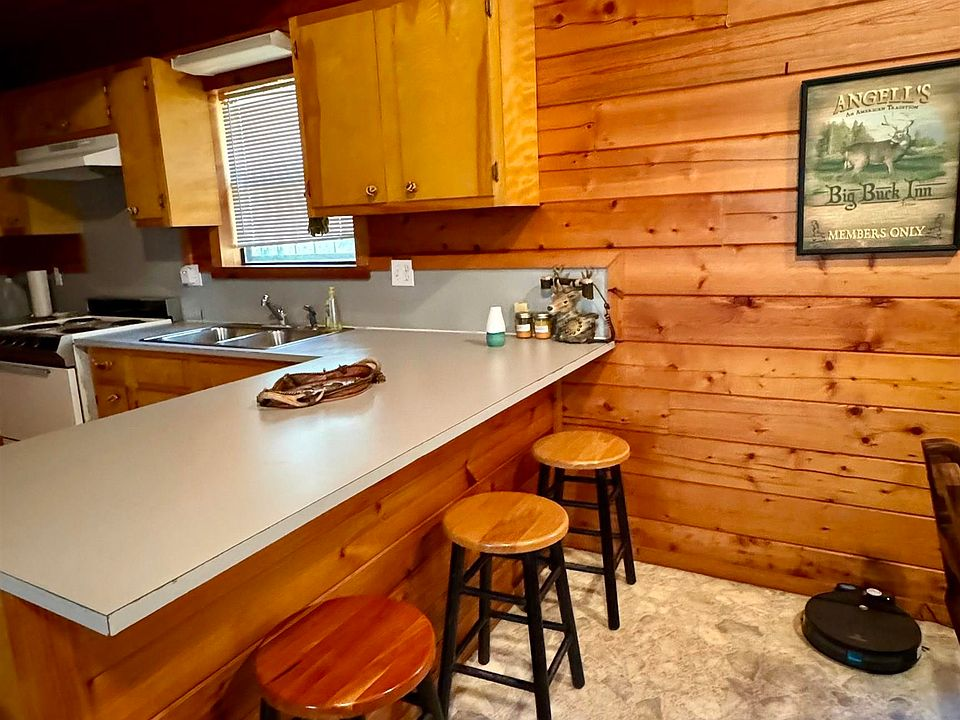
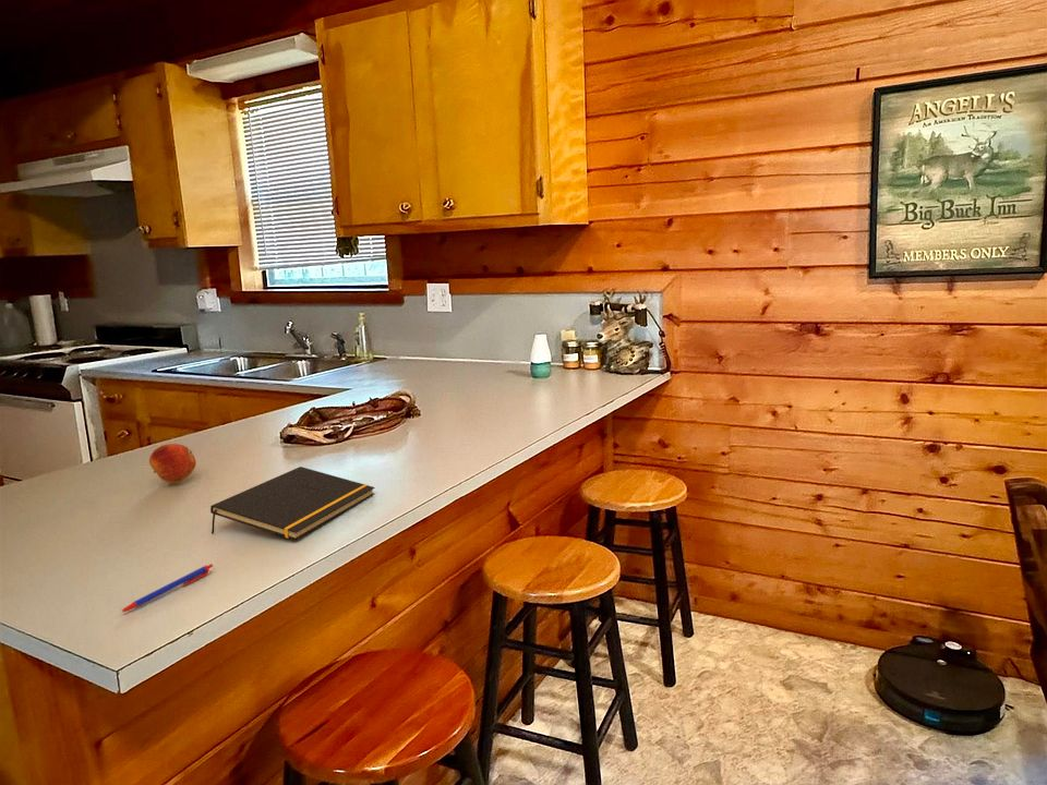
+ fruit [148,443,197,484]
+ notepad [209,466,375,541]
+ pen [119,563,214,614]
